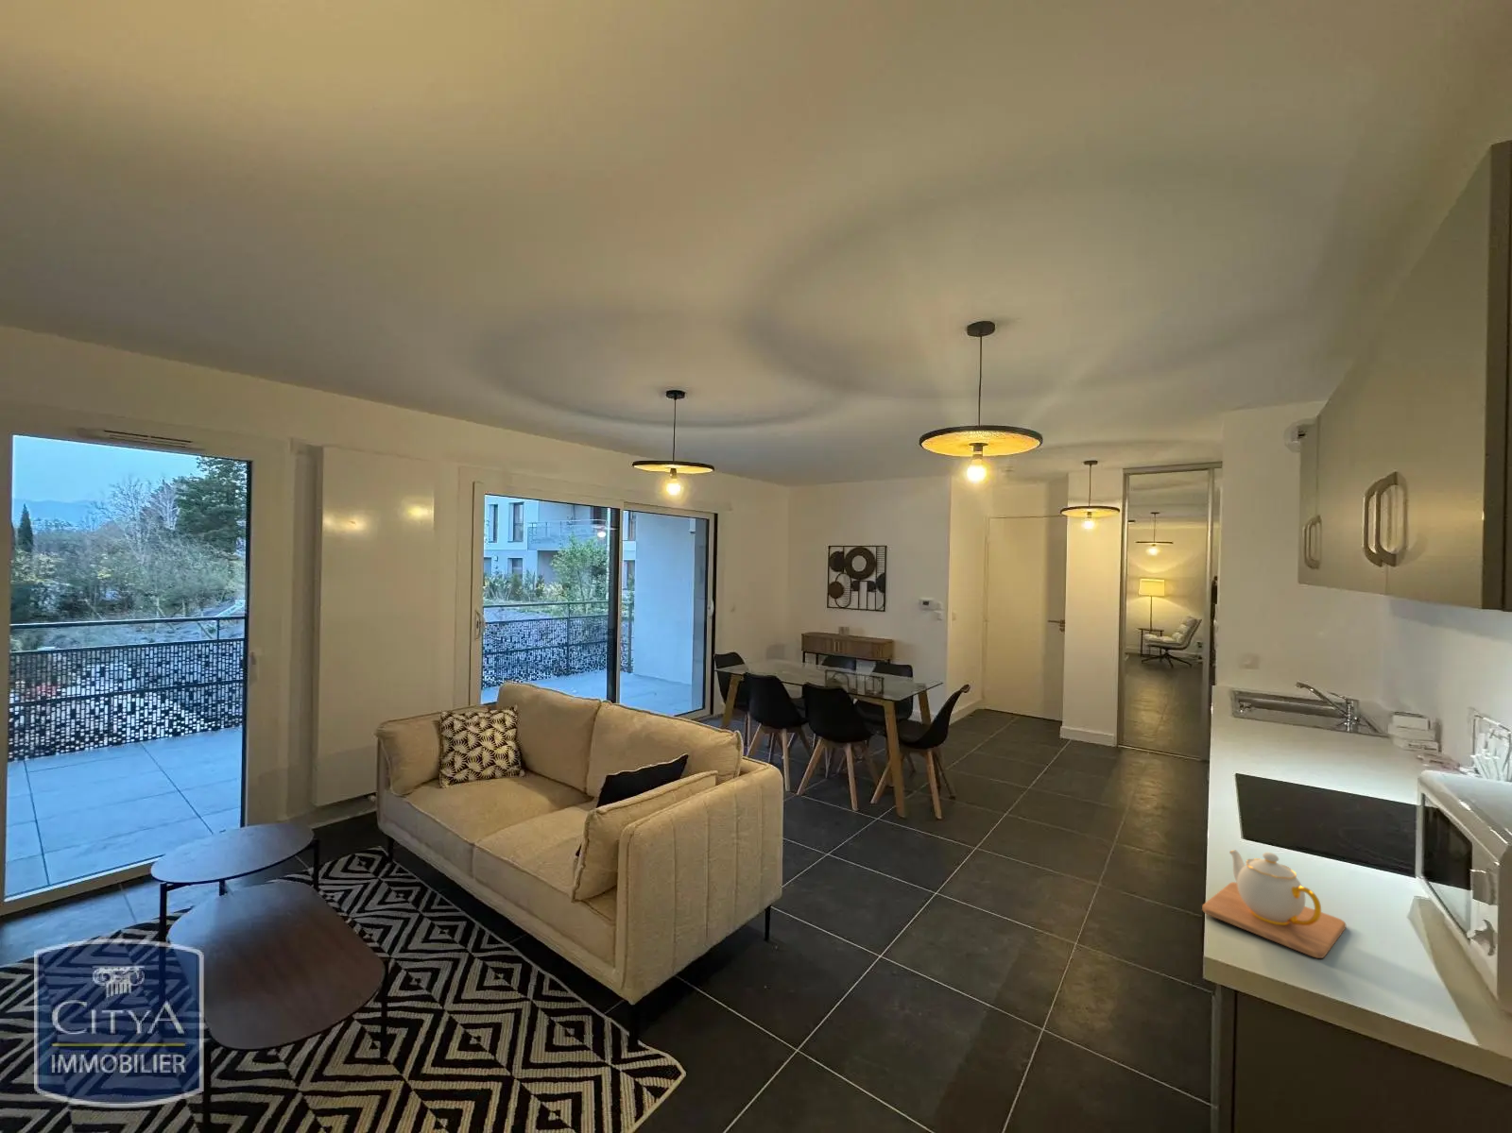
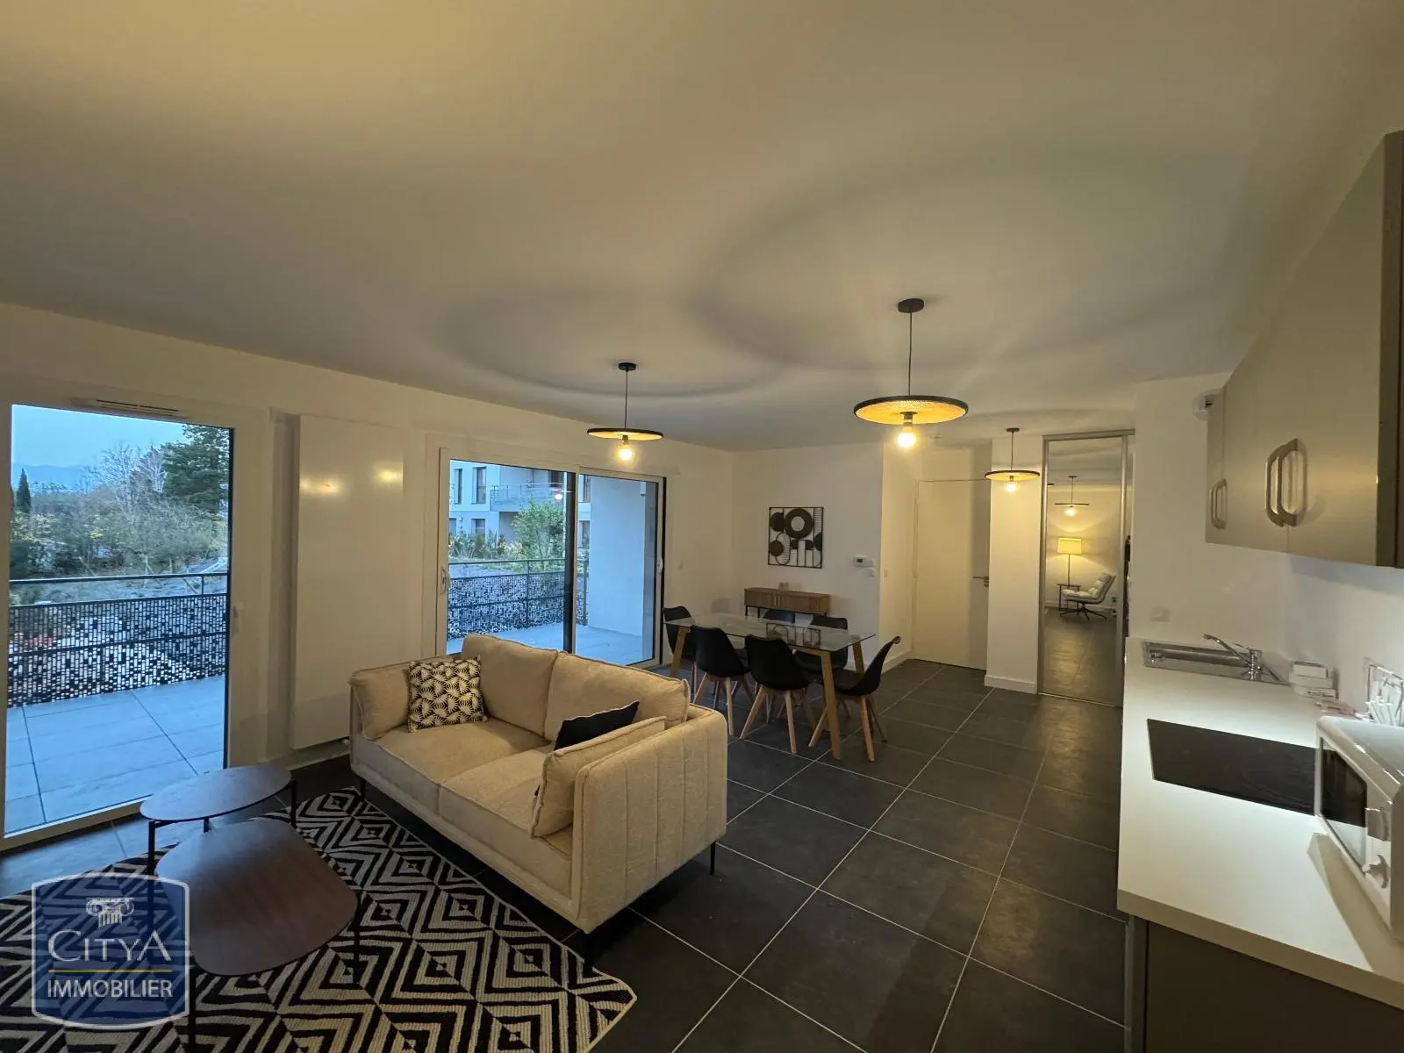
- teapot [1201,850,1347,959]
